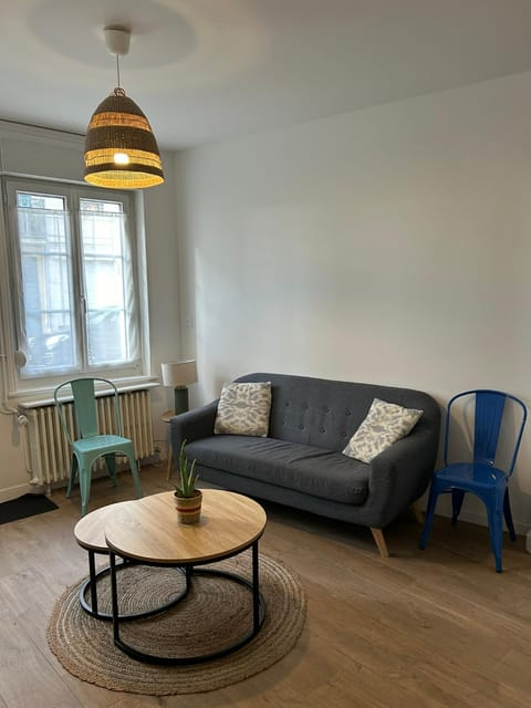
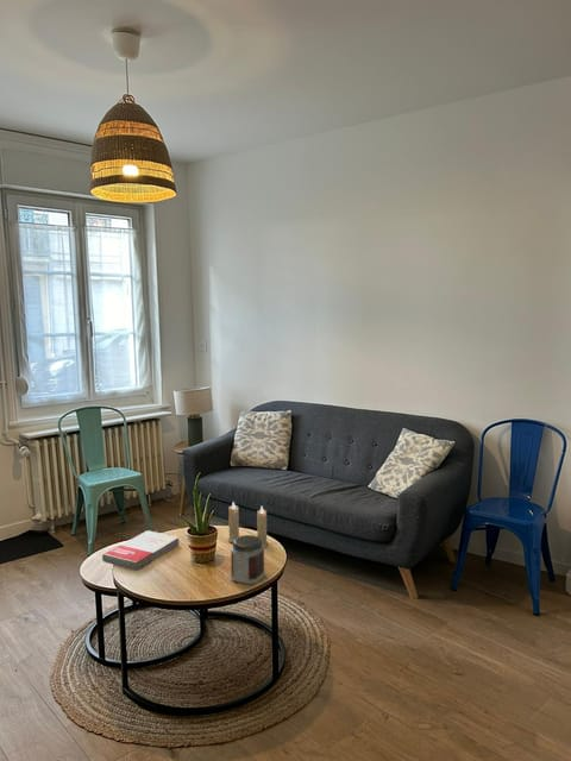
+ book [101,529,180,571]
+ jar [230,534,266,585]
+ candle [227,501,270,548]
